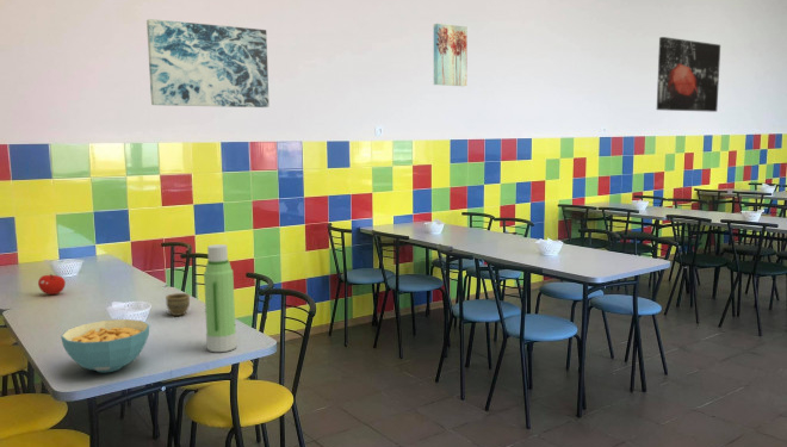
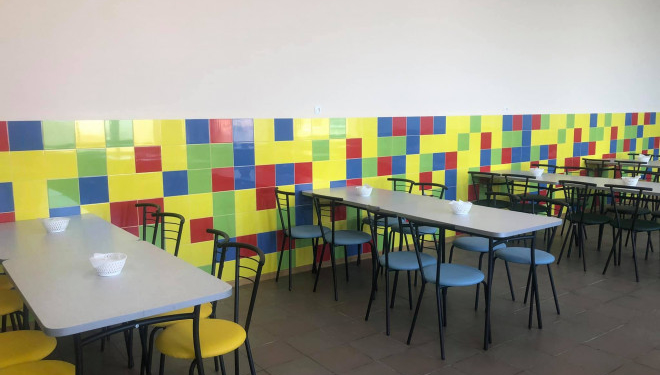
- wall art [656,36,721,113]
- wall art [145,18,271,108]
- fruit [37,273,67,296]
- cup [165,292,191,317]
- wall art [433,23,469,87]
- cereal bowl [60,318,150,374]
- water bottle [203,243,237,353]
